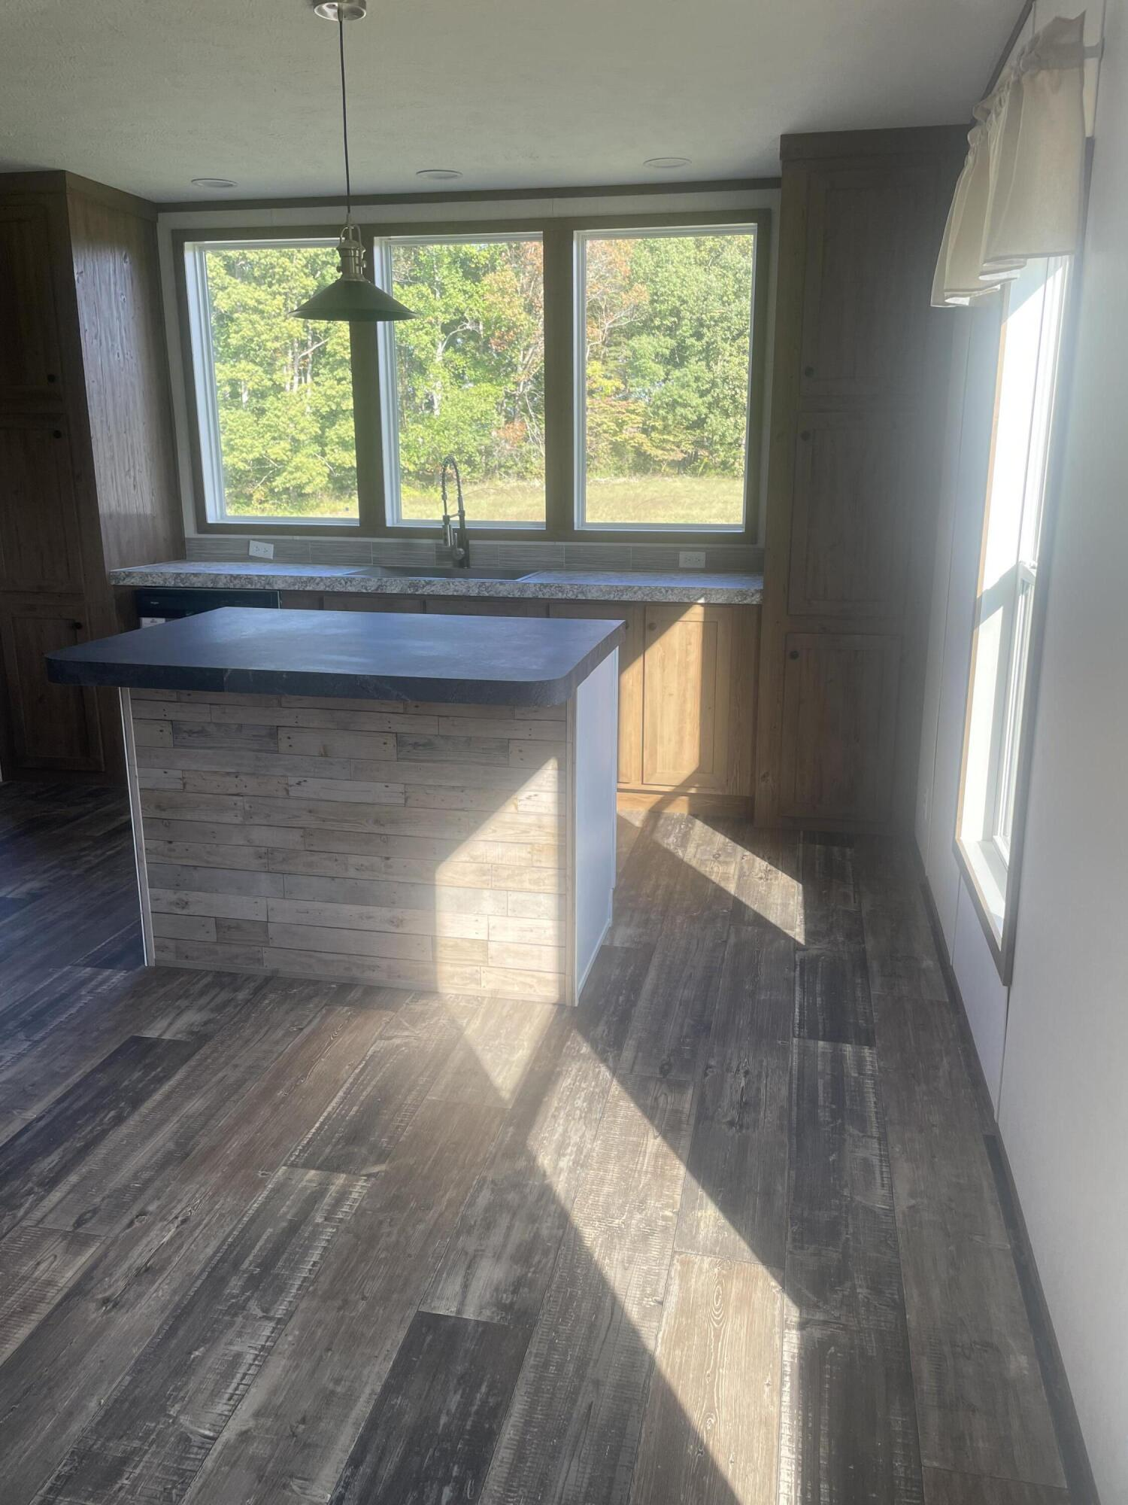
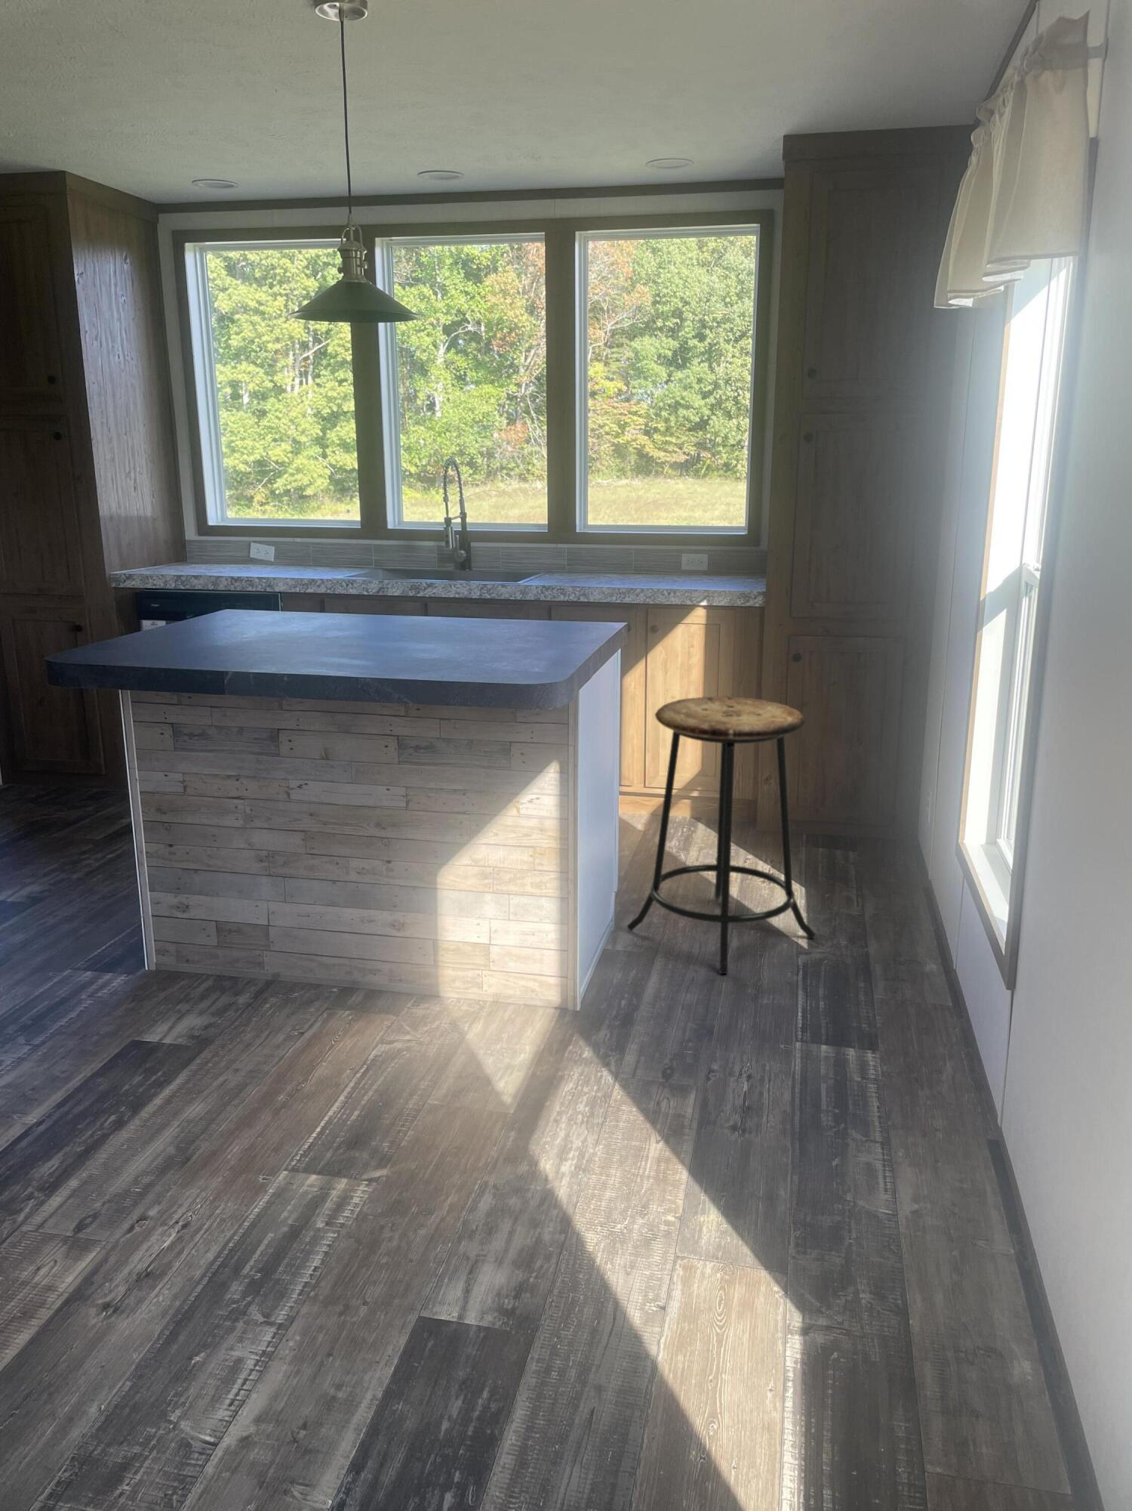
+ bar stool [625,696,817,974]
